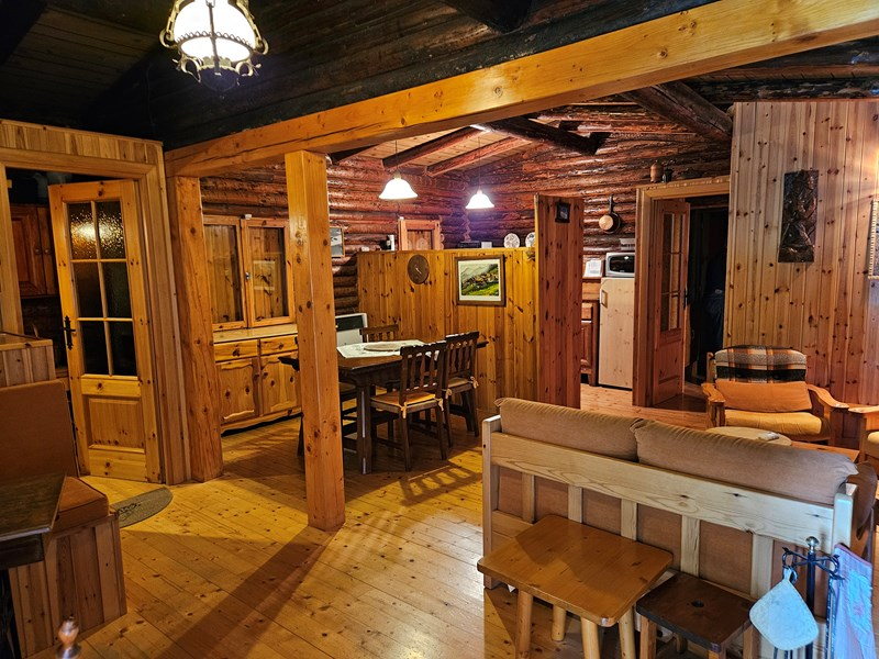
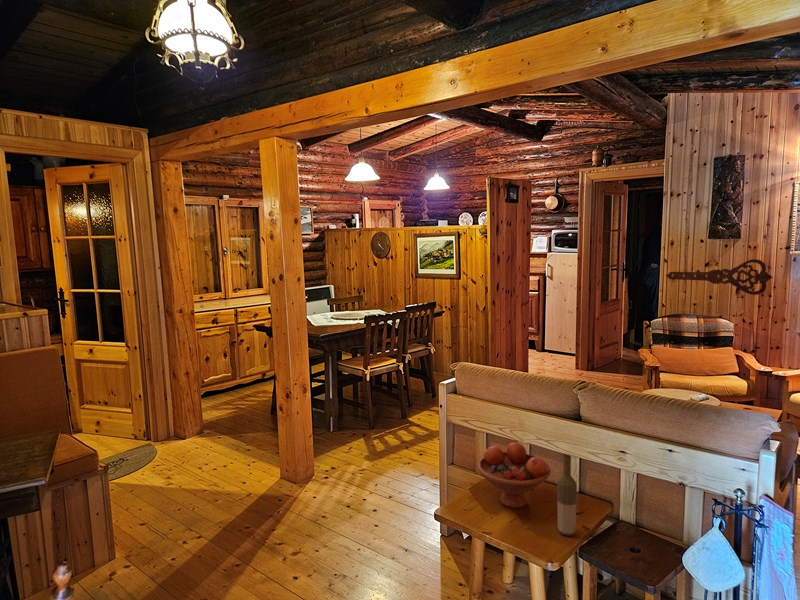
+ fruit bowl [476,442,552,509]
+ decorative plate [665,258,774,296]
+ bottle [556,454,578,537]
